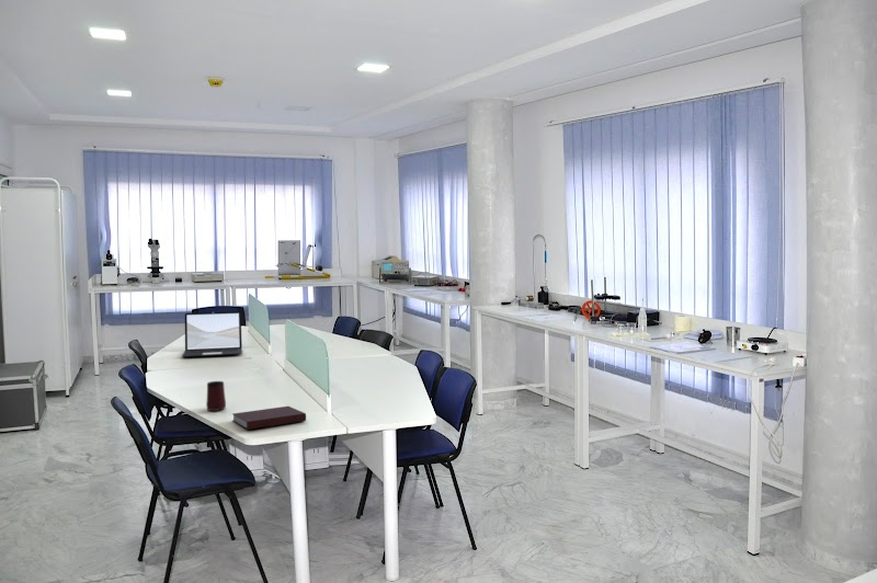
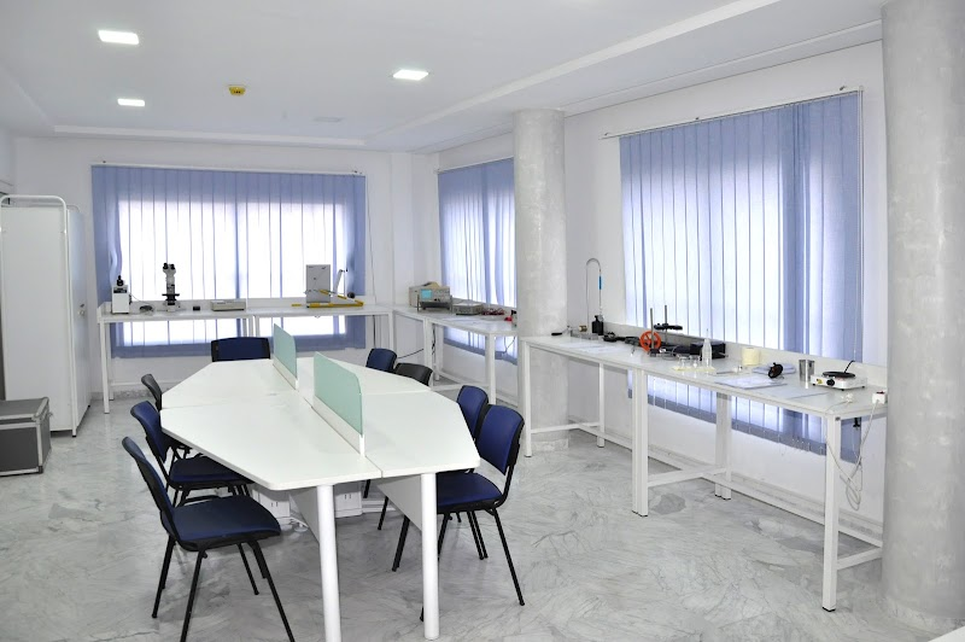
- laptop [181,310,243,358]
- mug [205,380,227,412]
- notebook [231,405,307,431]
